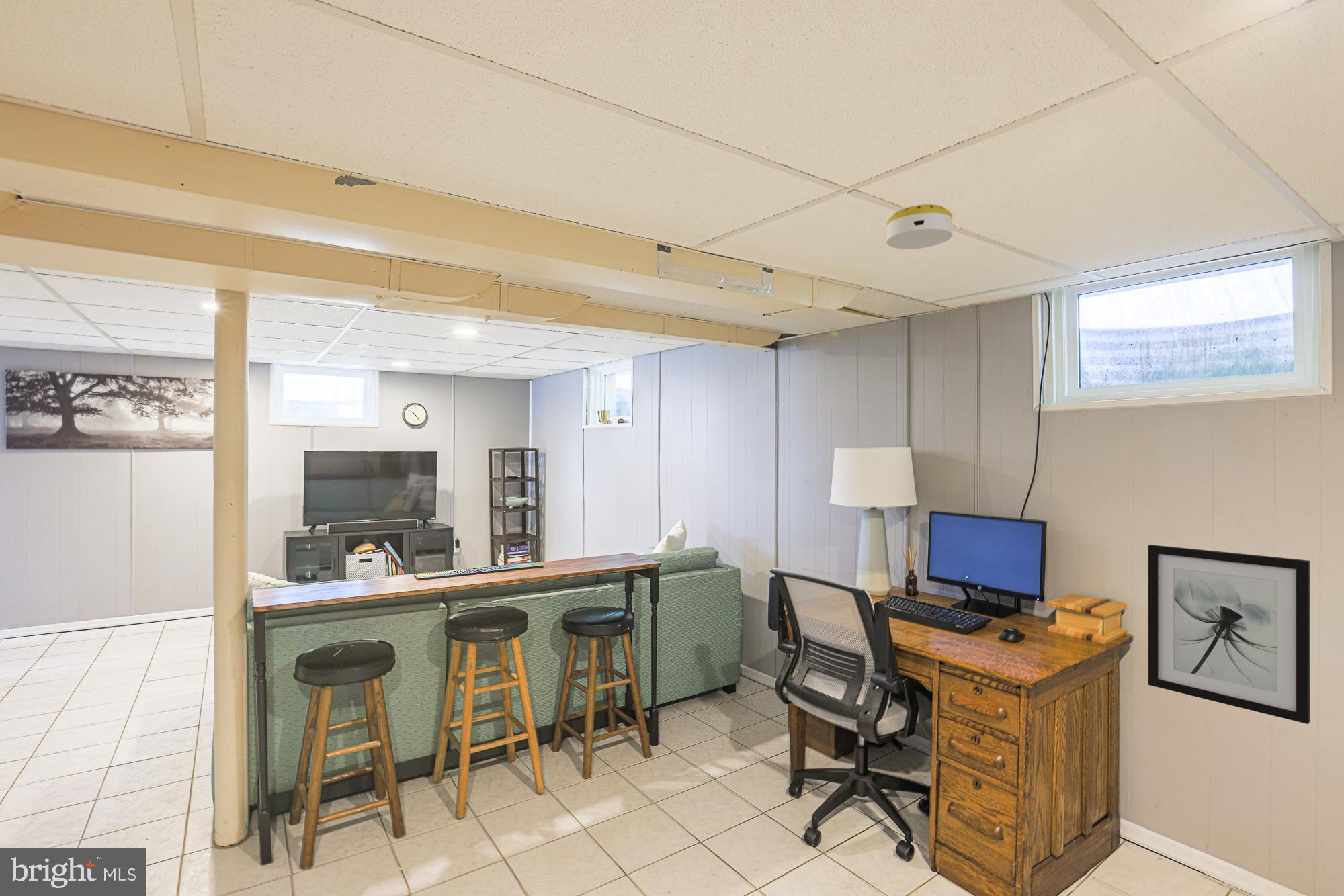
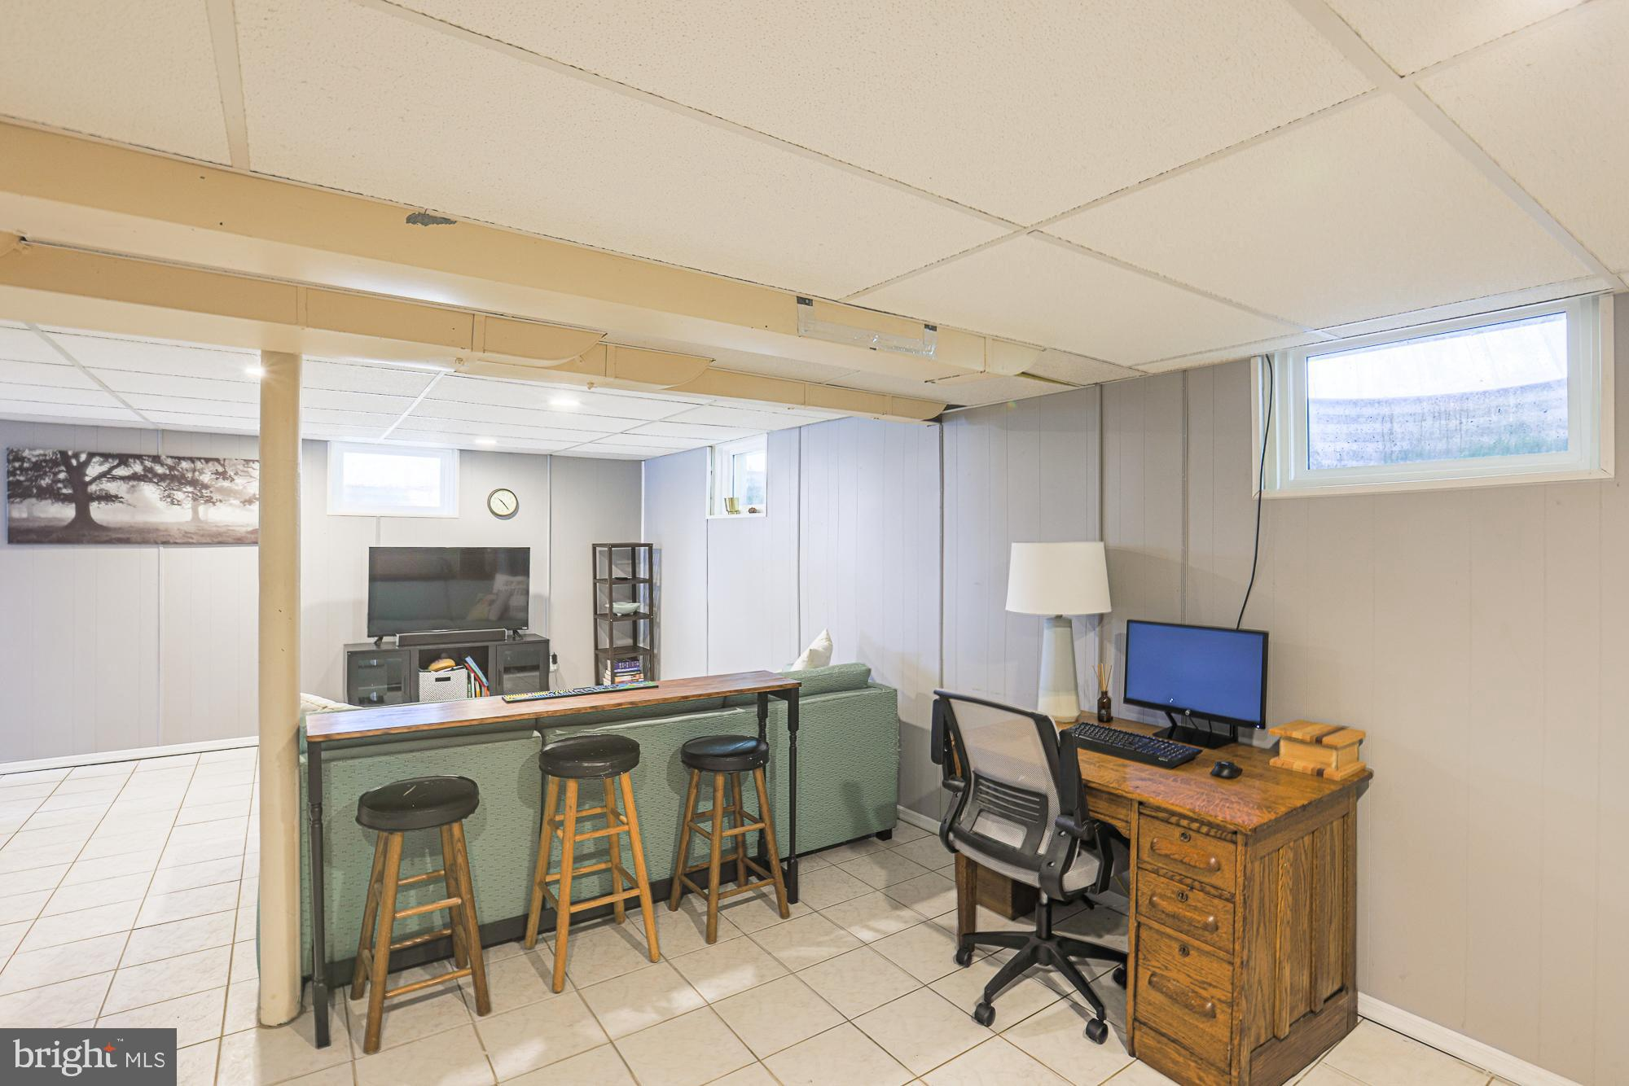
- wall art [1148,544,1310,725]
- smoke detector [886,204,953,250]
